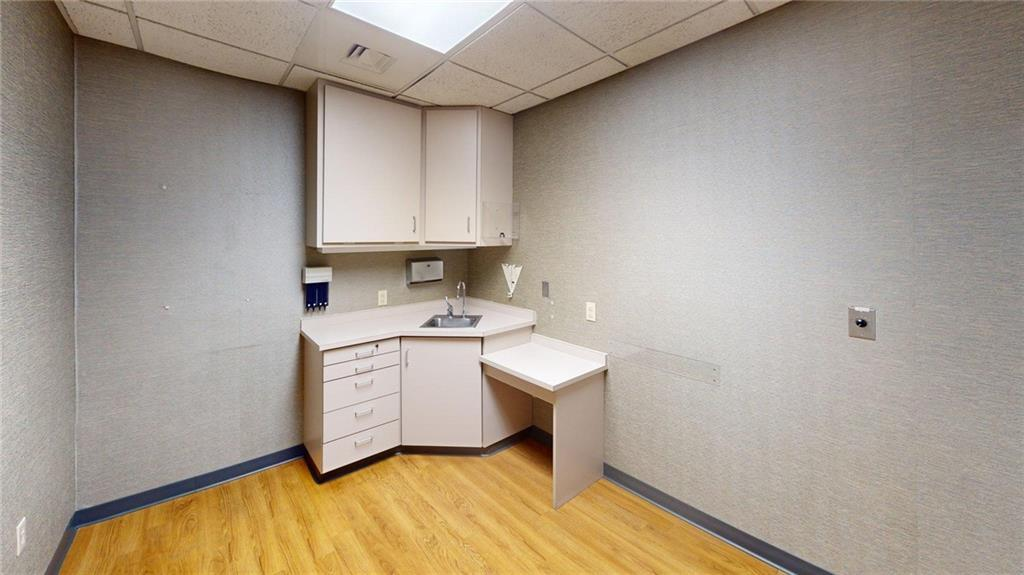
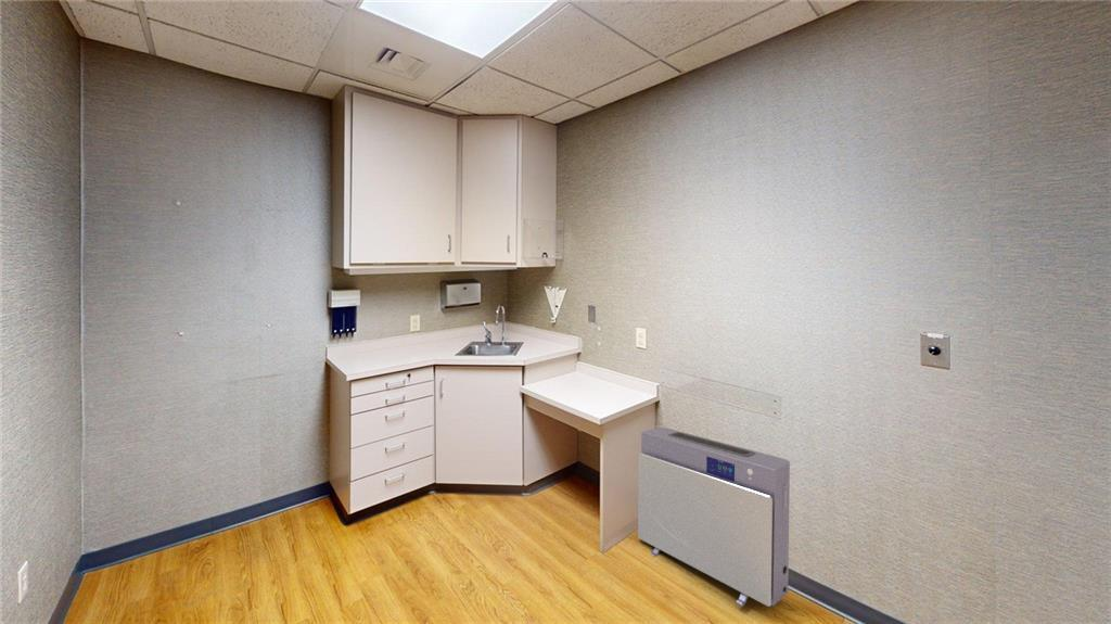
+ air purifier [637,426,791,608]
